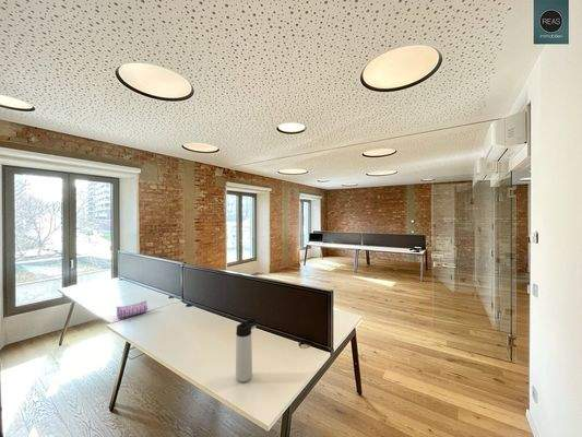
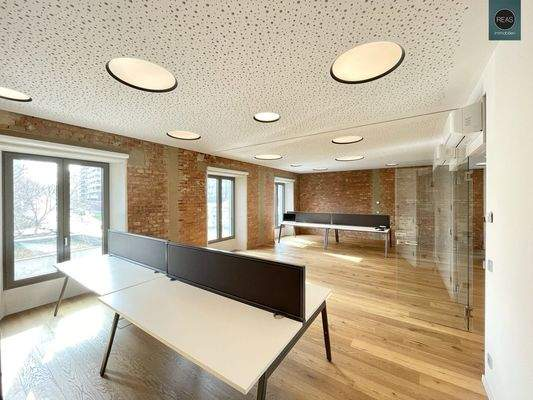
- thermos bottle [235,317,259,383]
- pencil case [116,299,149,319]
